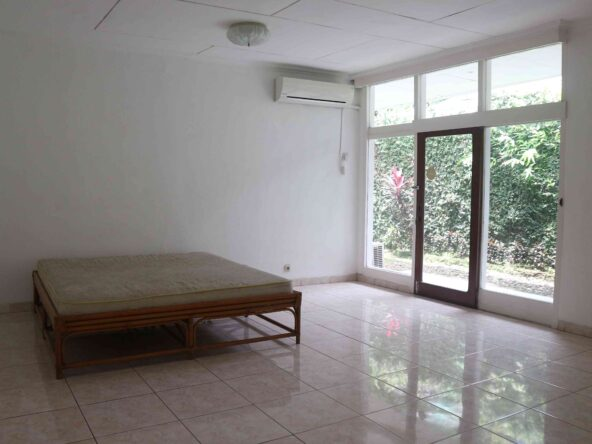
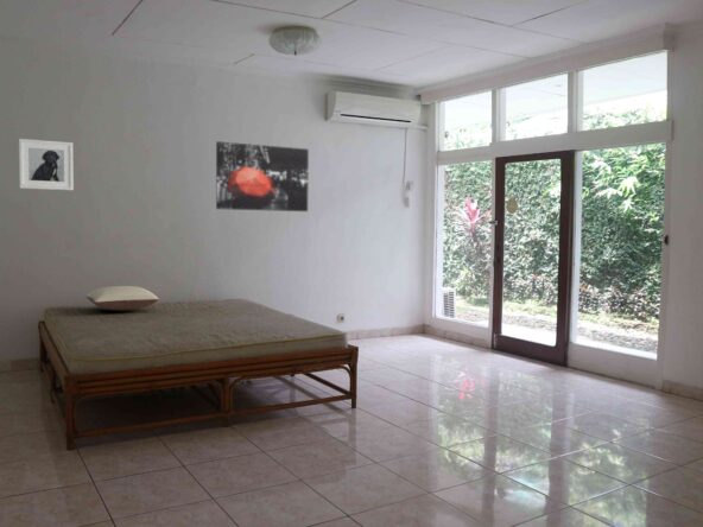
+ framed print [18,138,75,191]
+ pillow [84,285,160,312]
+ wall art [215,140,310,212]
